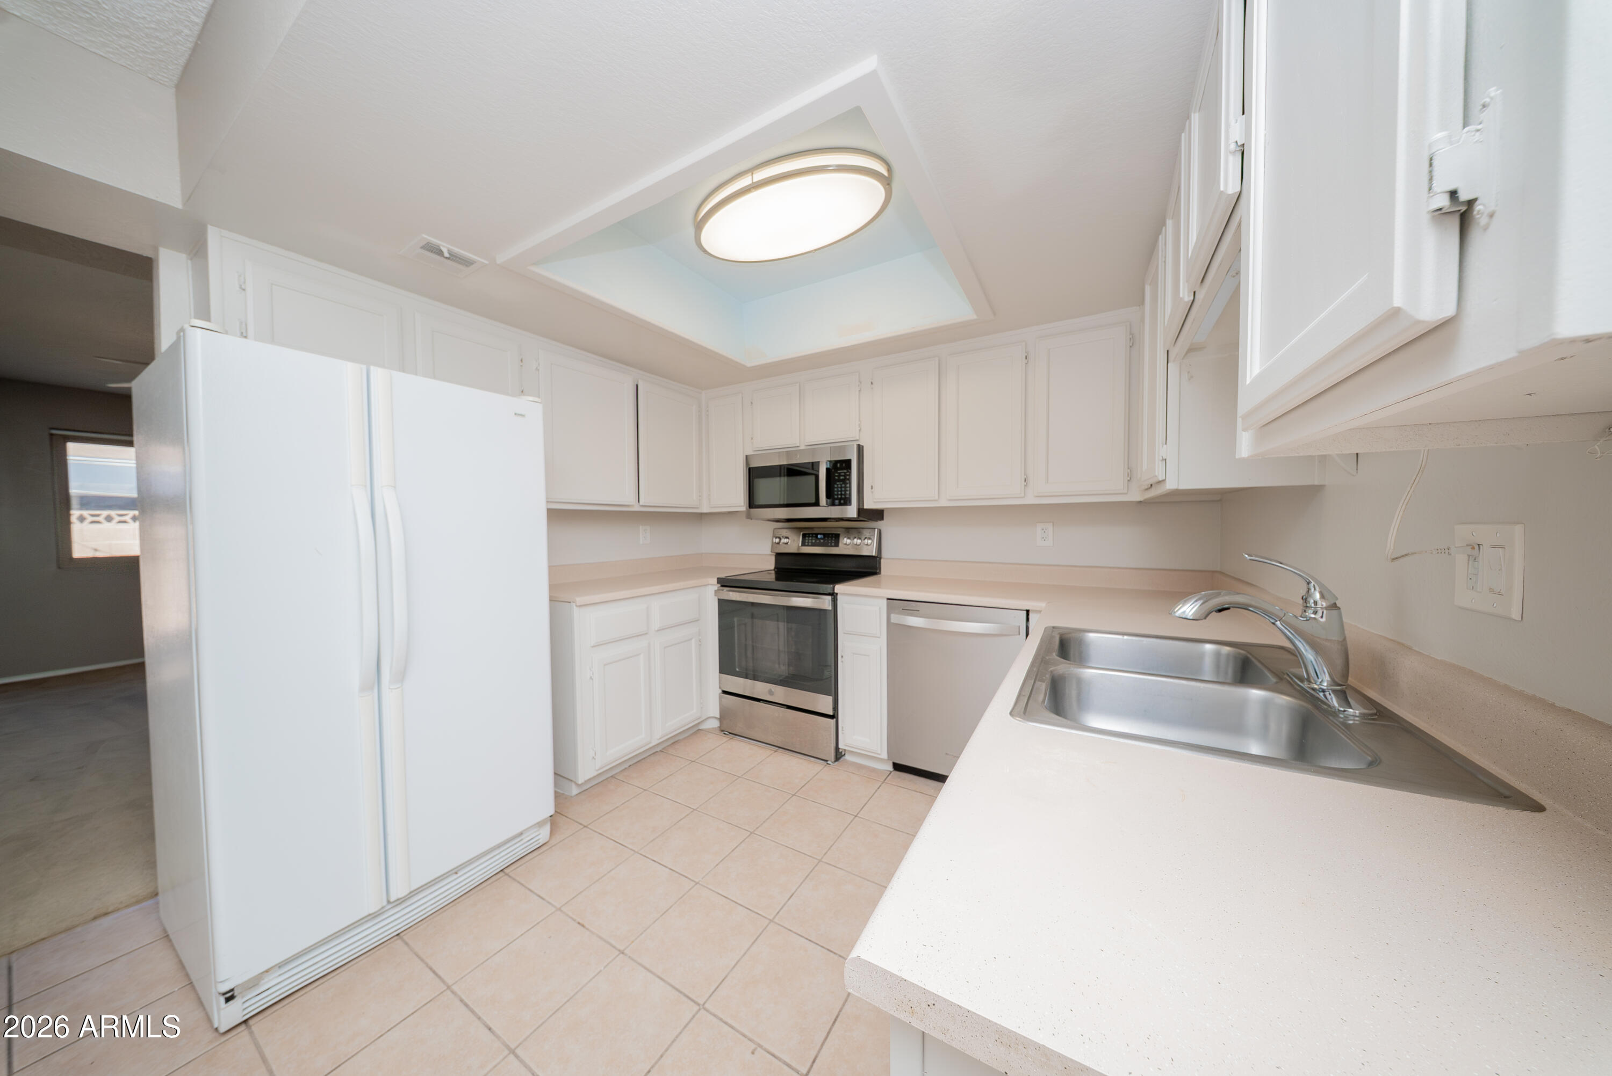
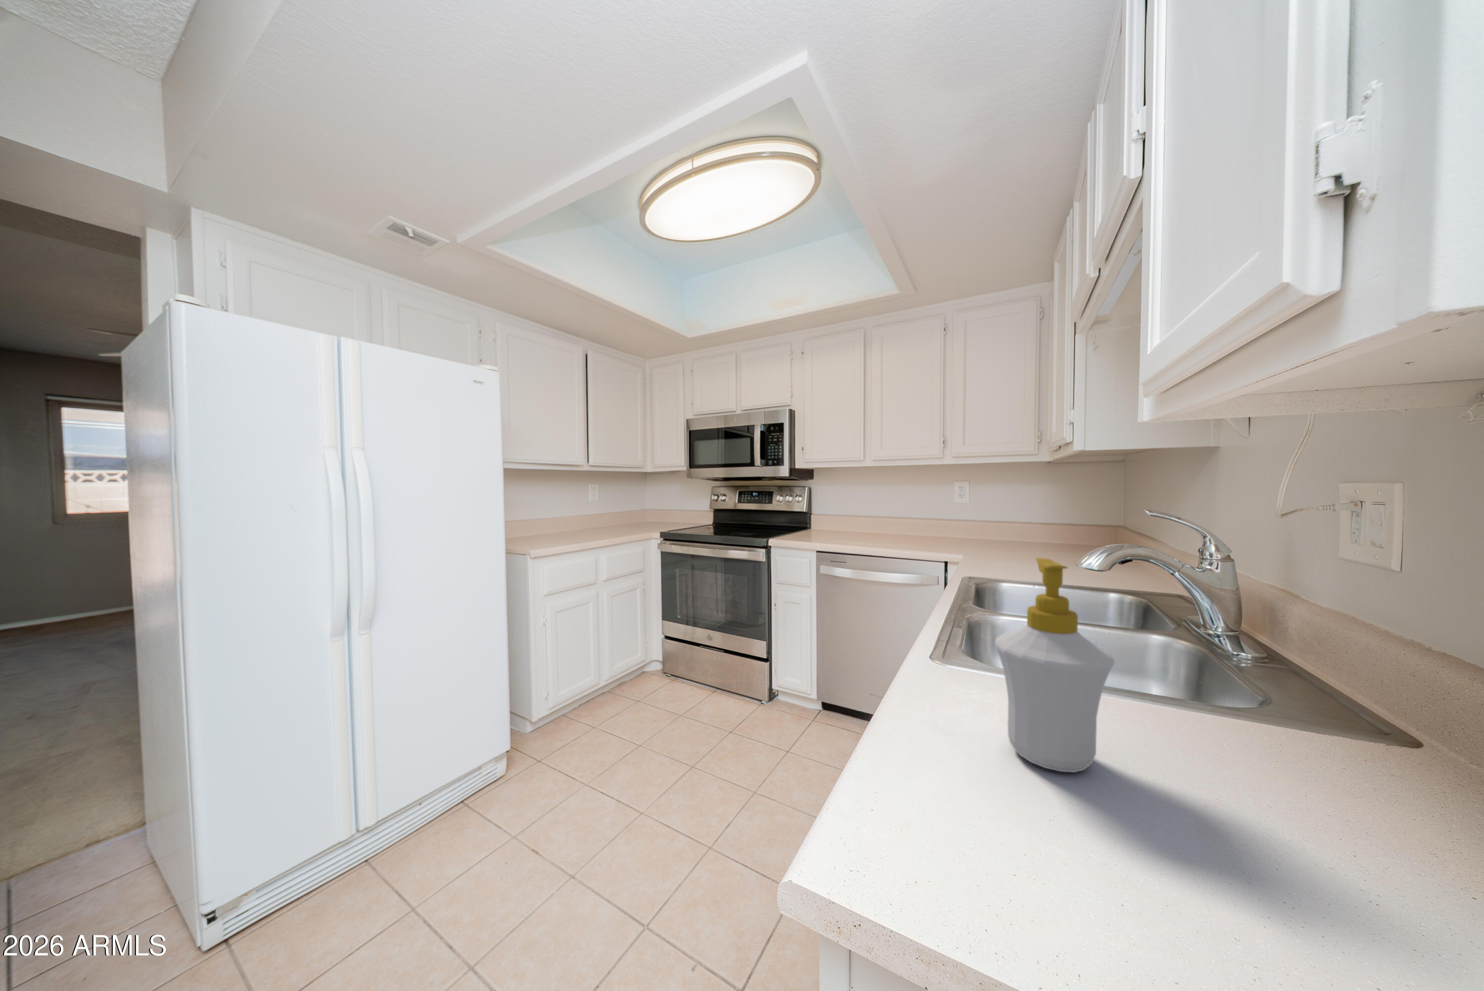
+ soap bottle [995,557,1115,773]
